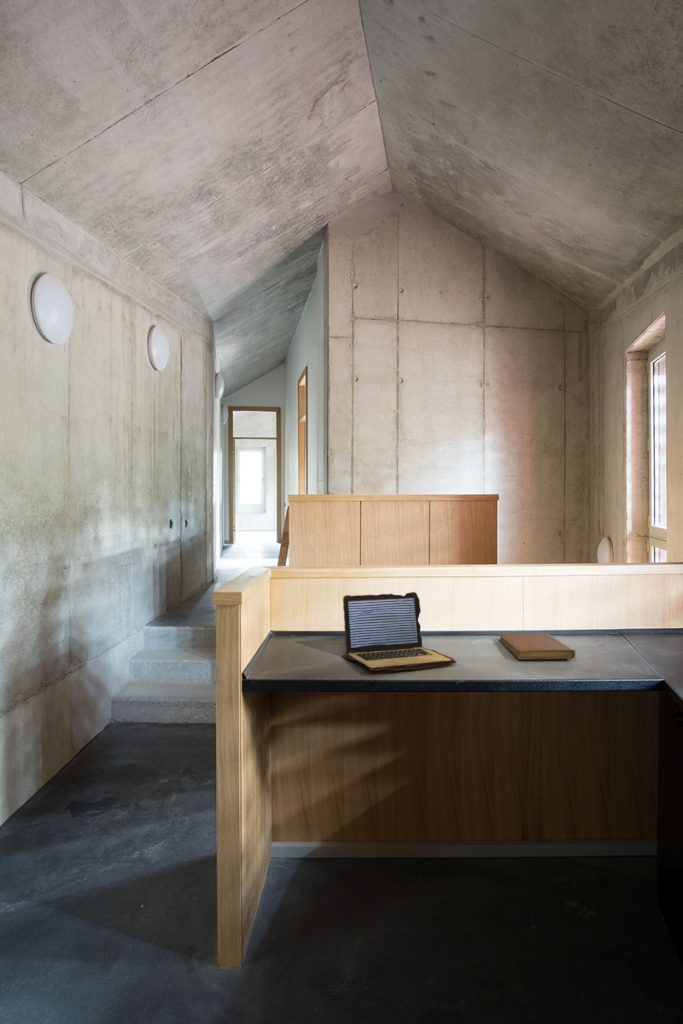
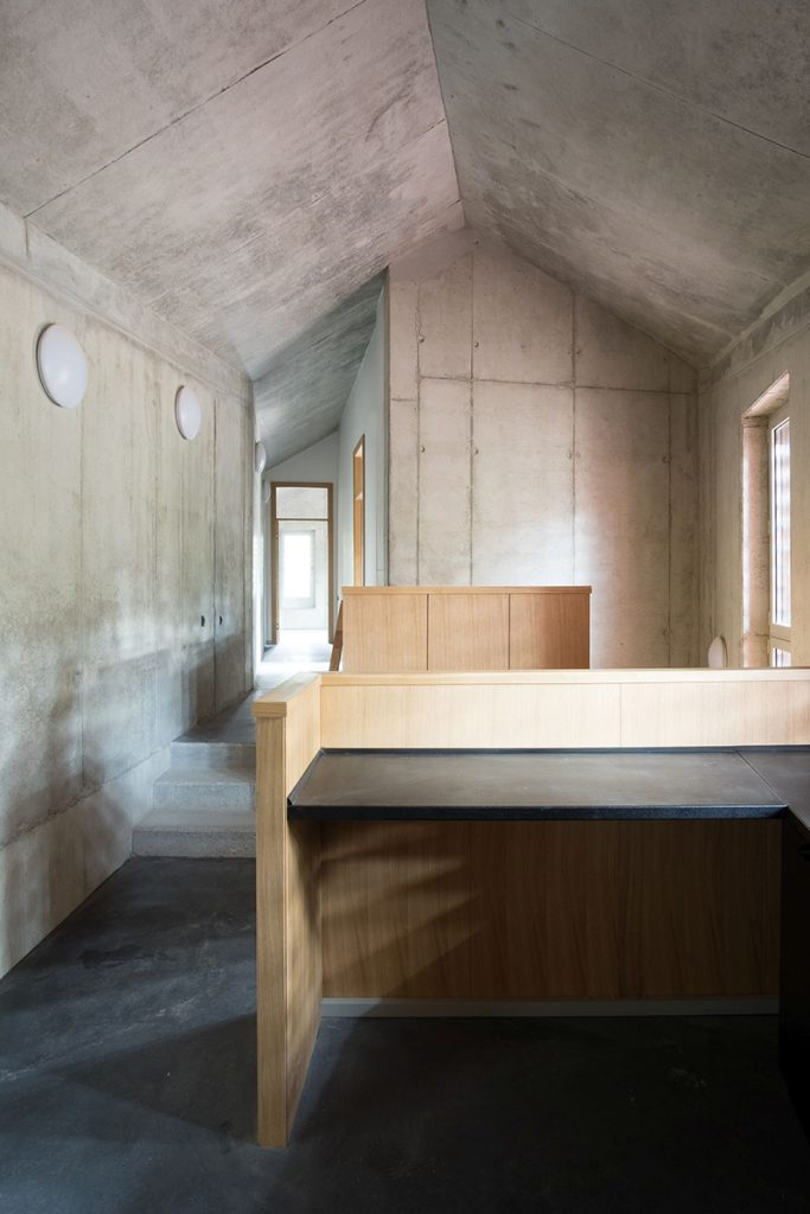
- notebook [497,632,577,660]
- laptop [340,591,458,671]
